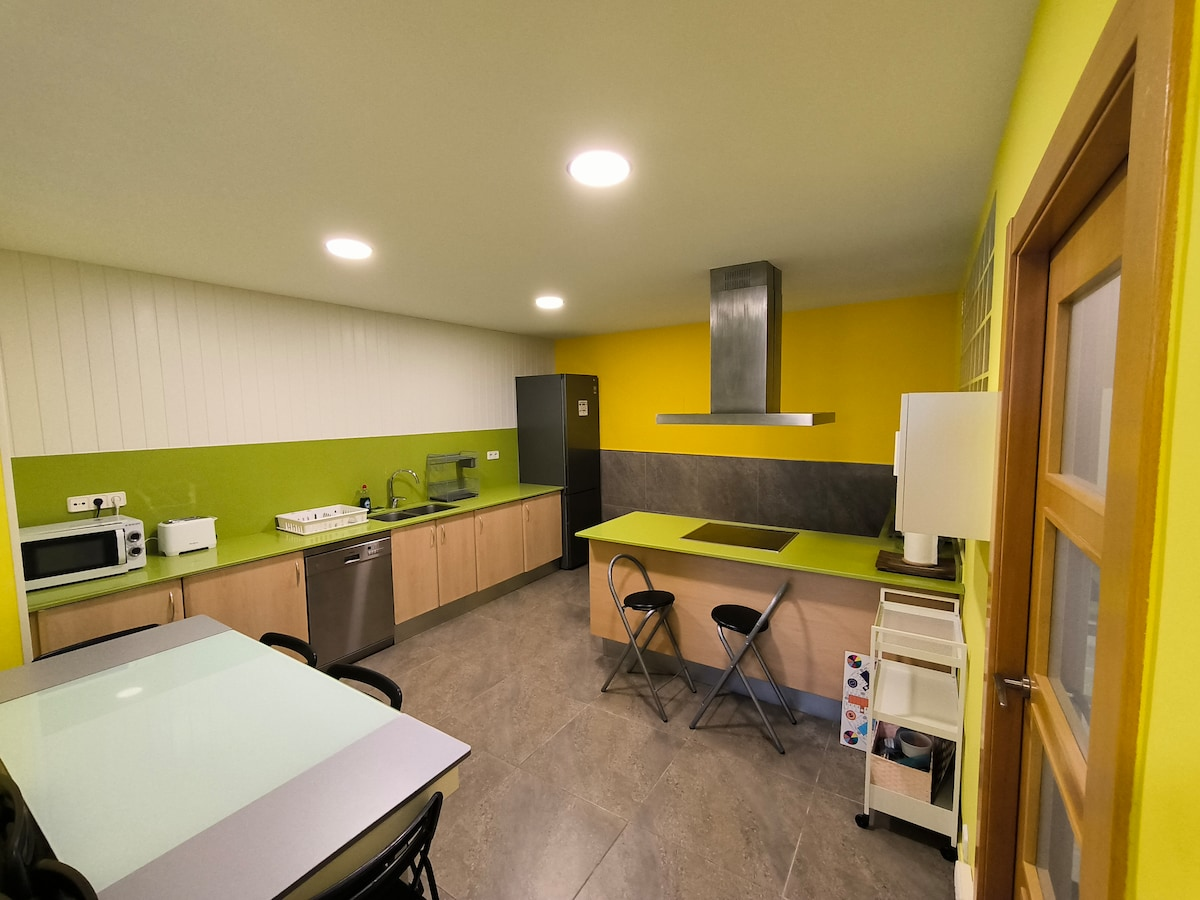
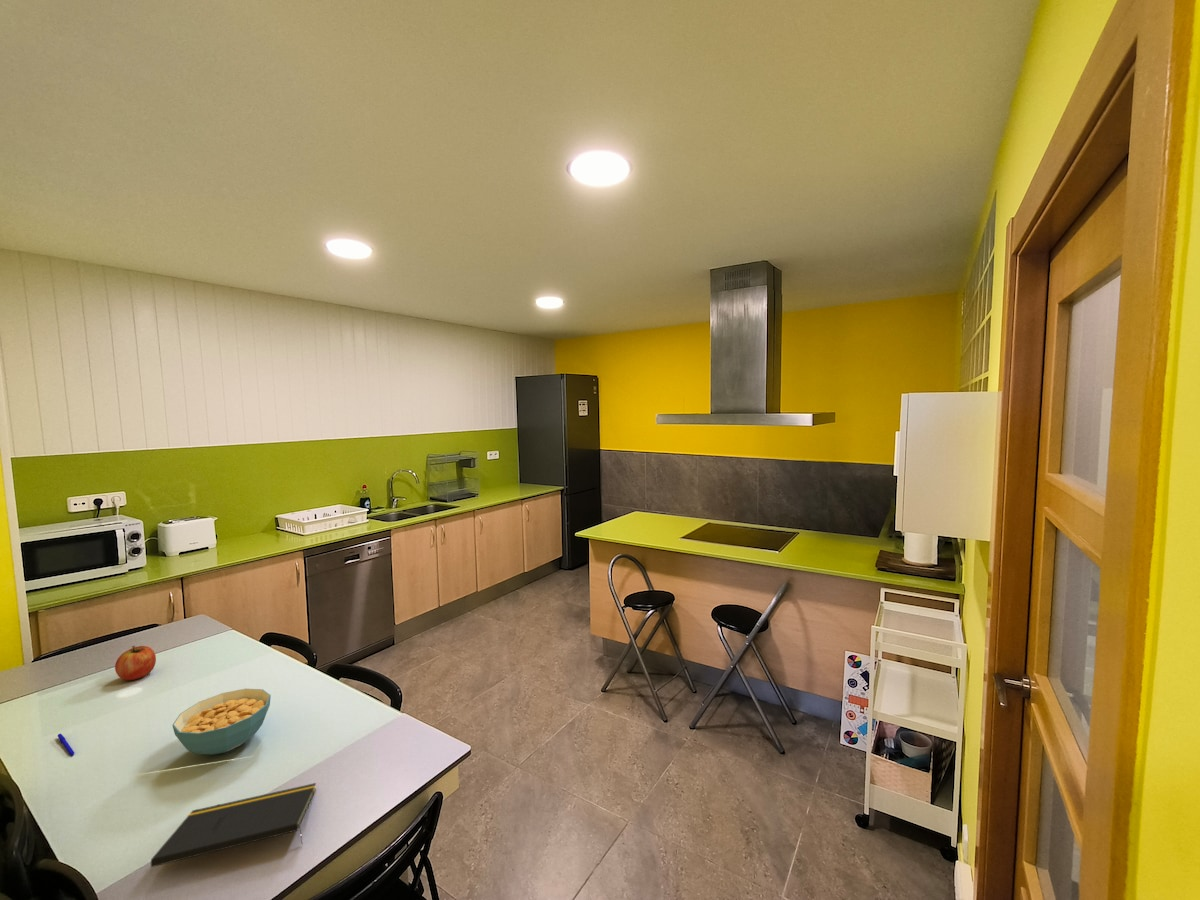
+ fruit [114,645,157,681]
+ pen [57,733,75,756]
+ cereal bowl [172,688,272,755]
+ notepad [150,782,317,868]
